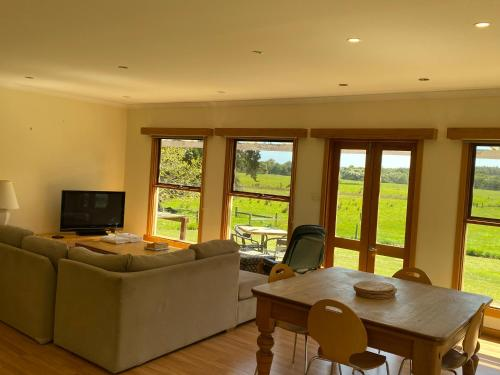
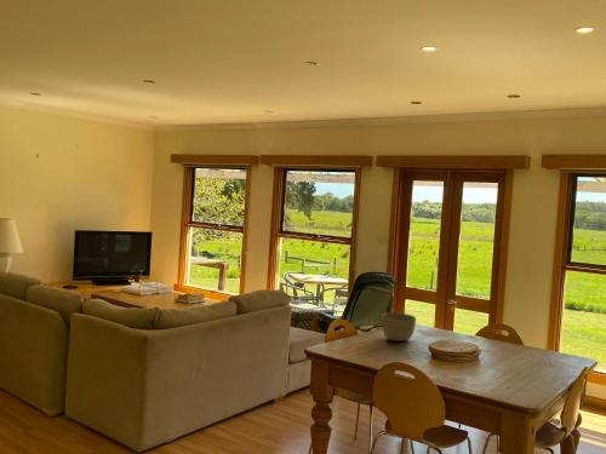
+ bowl [381,311,417,343]
